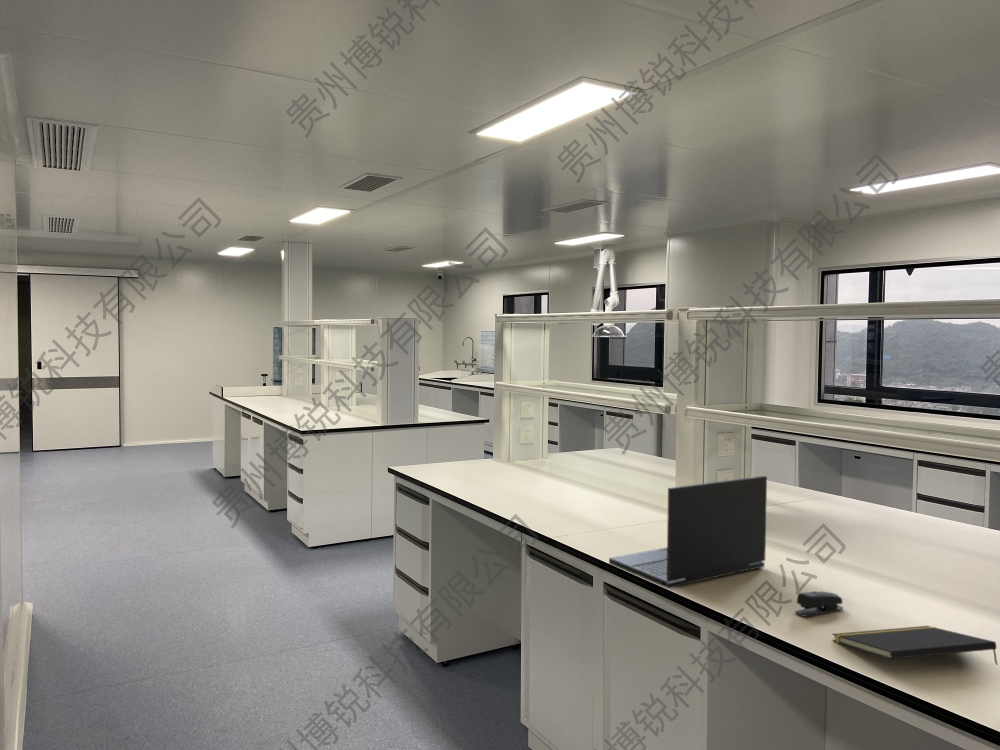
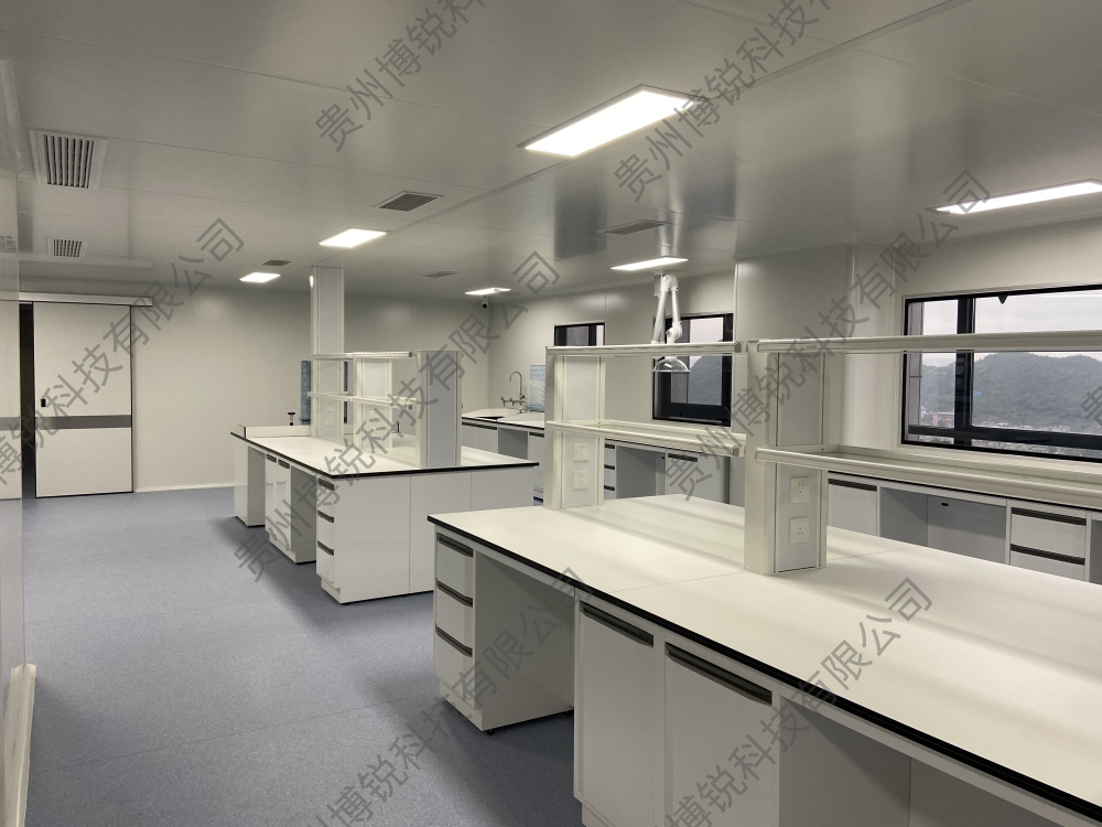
- laptop [608,475,768,589]
- stapler [794,590,844,618]
- notepad [831,625,999,666]
